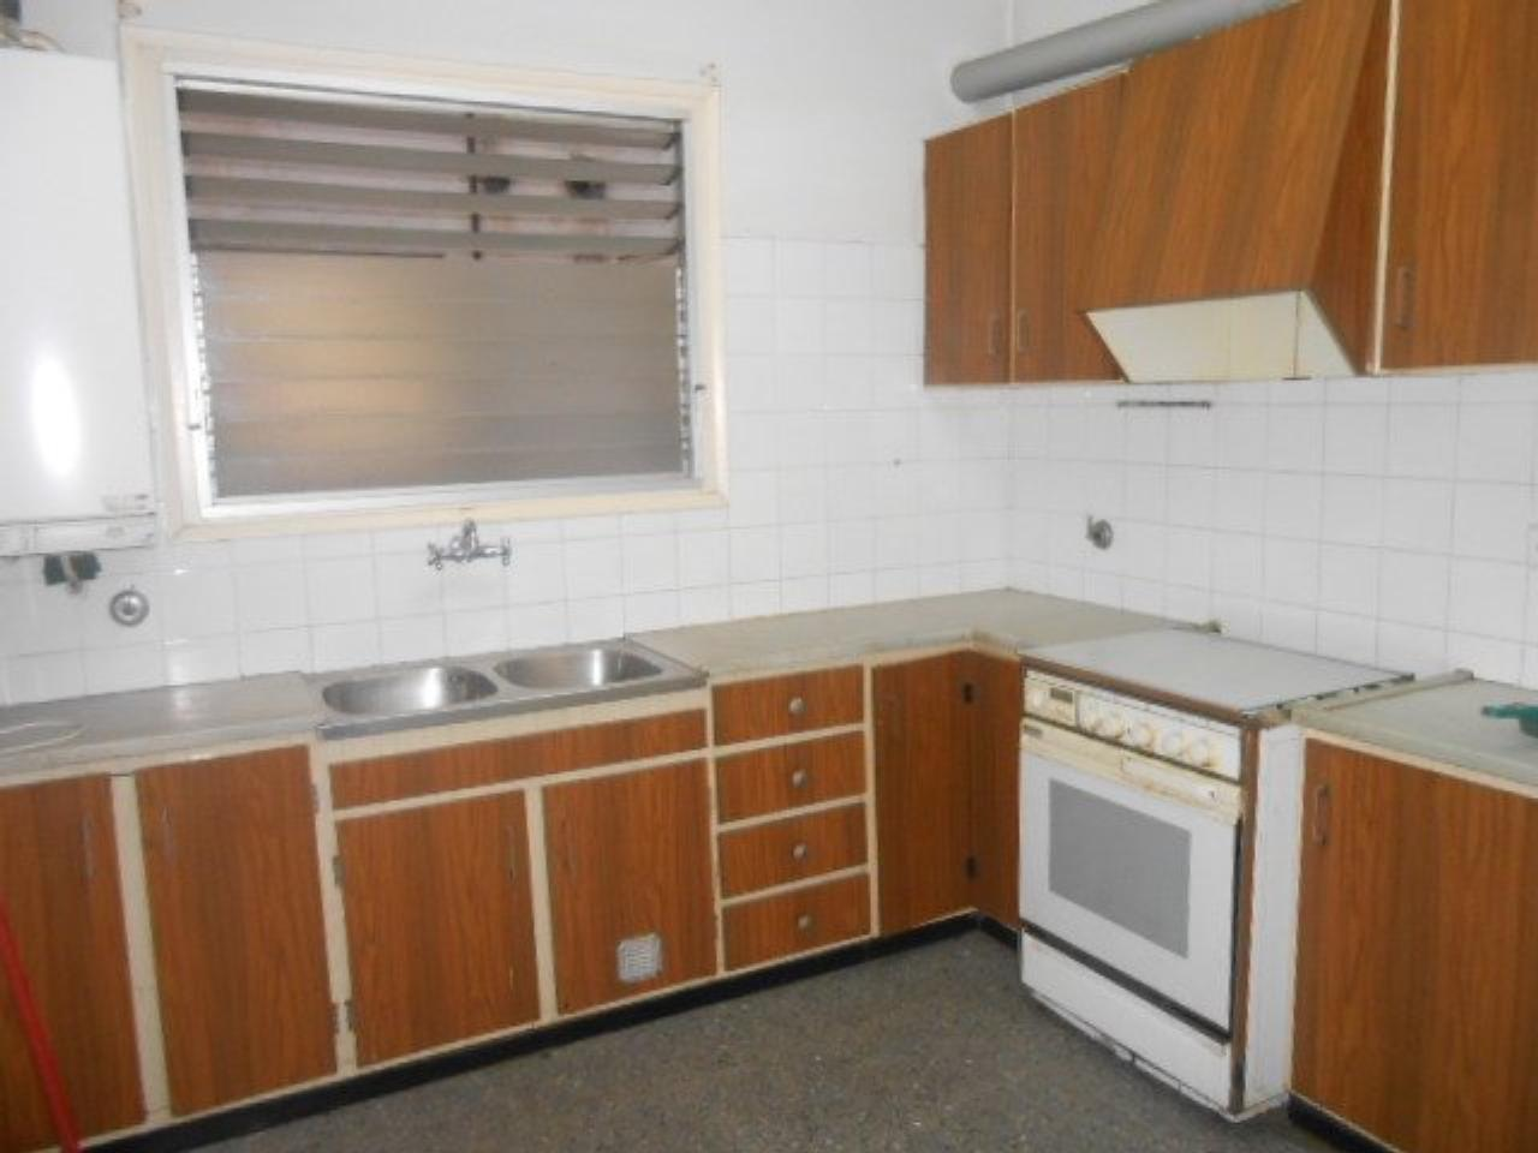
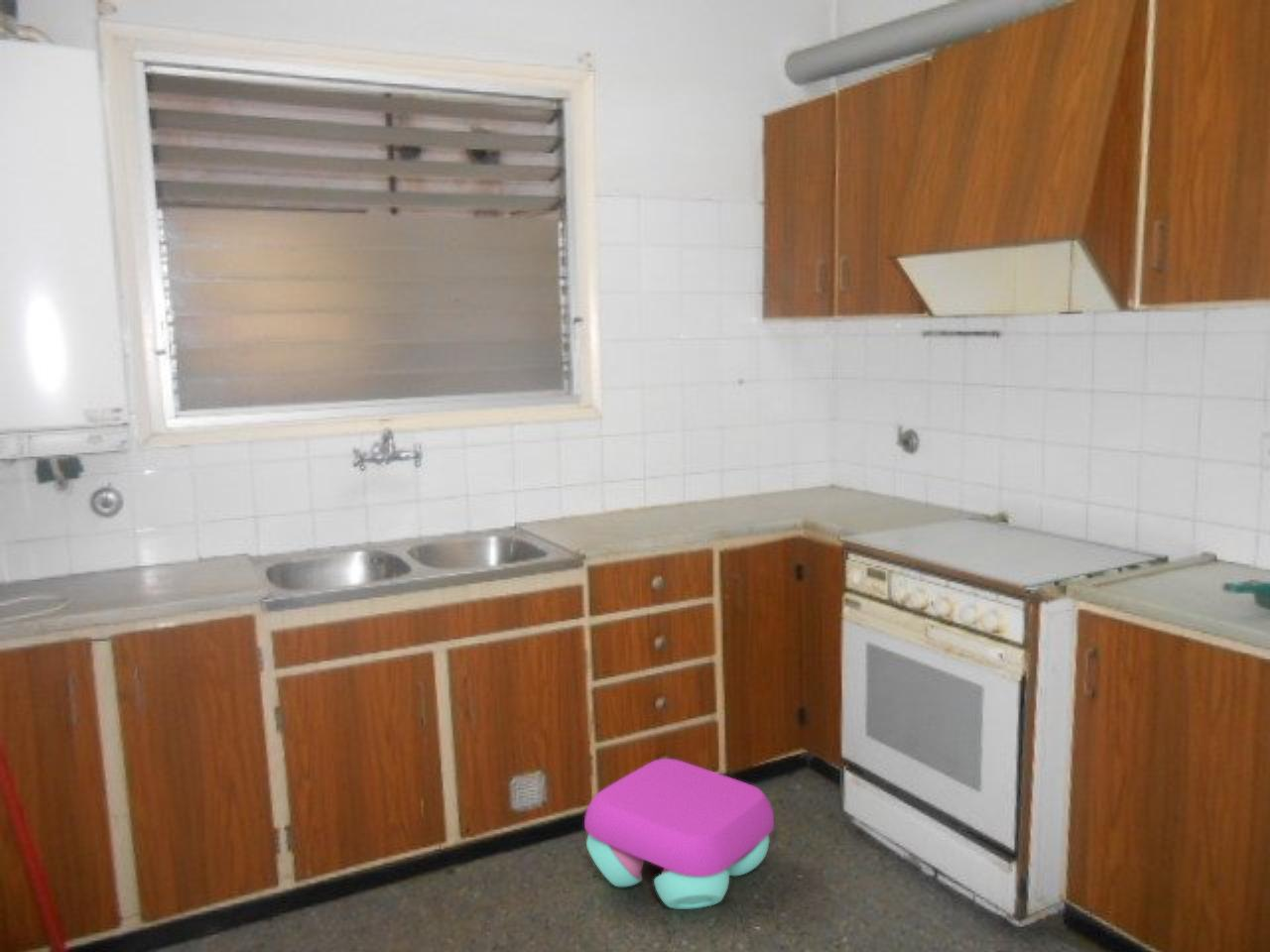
+ stool [583,758,775,910]
